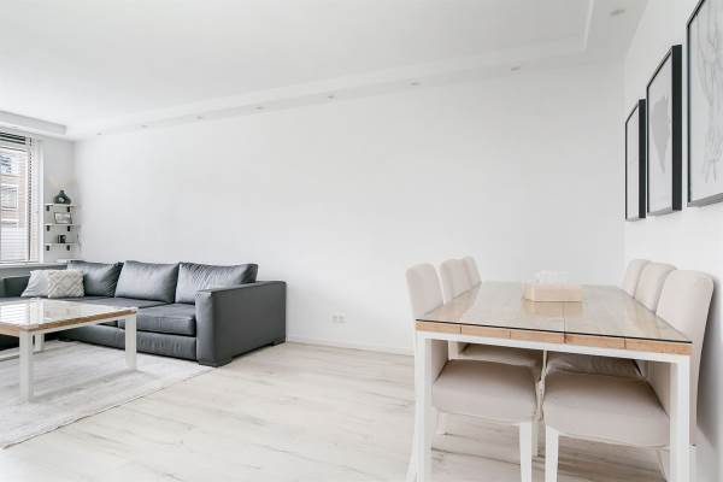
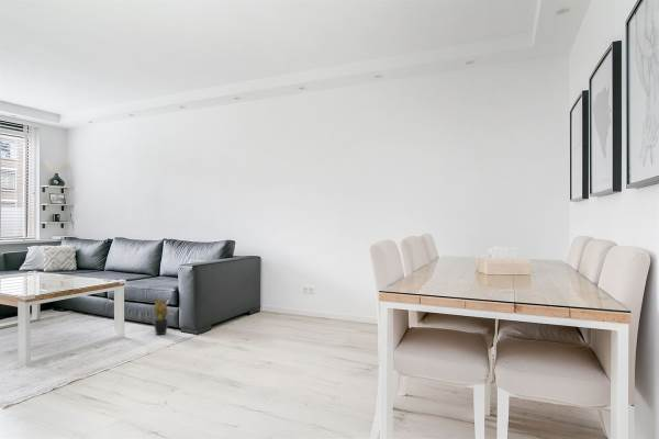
+ potted plant [148,296,172,336]
